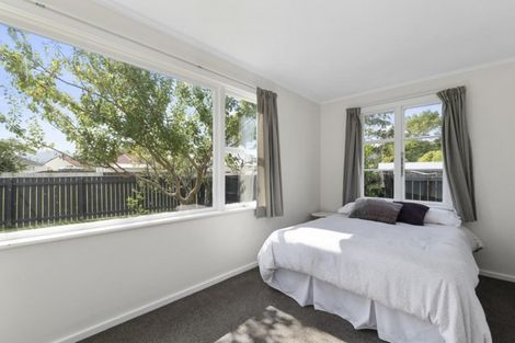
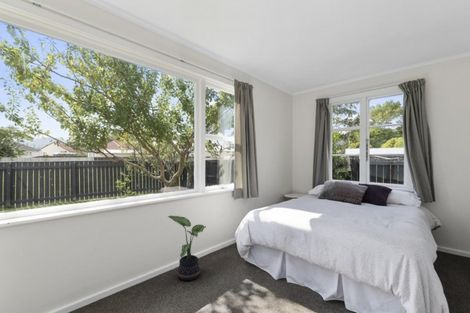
+ potted plant [167,215,207,281]
